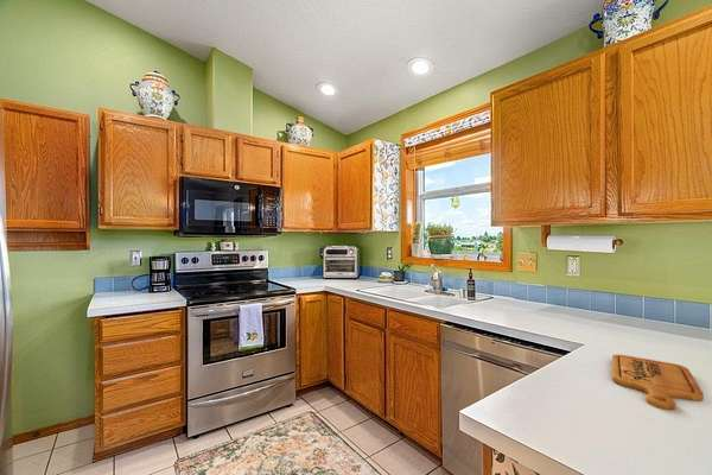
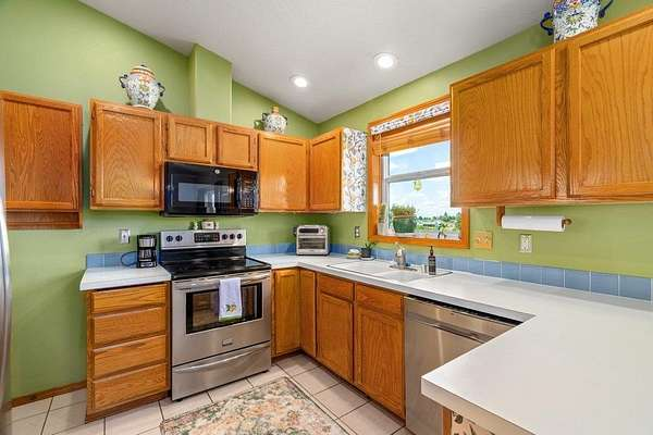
- cutting board [611,354,705,411]
